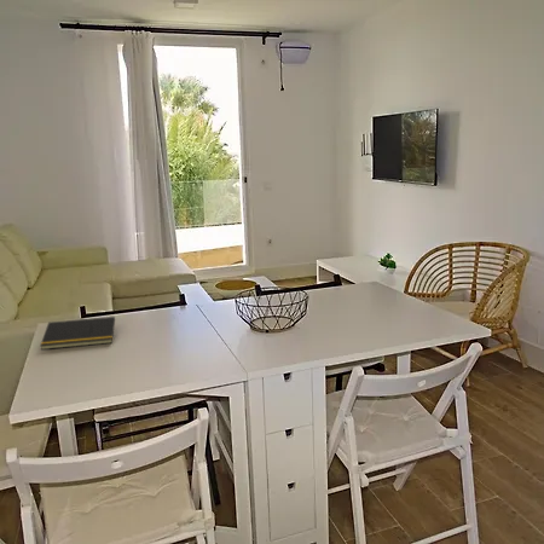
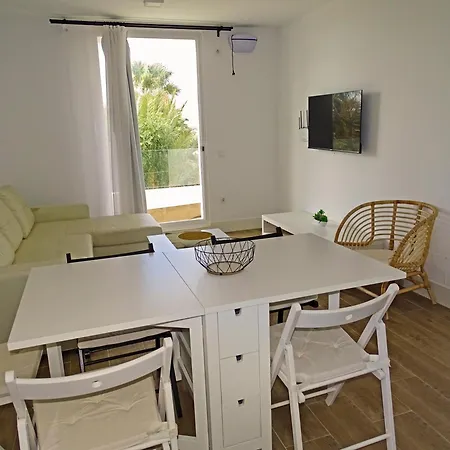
- notepad [39,316,116,351]
